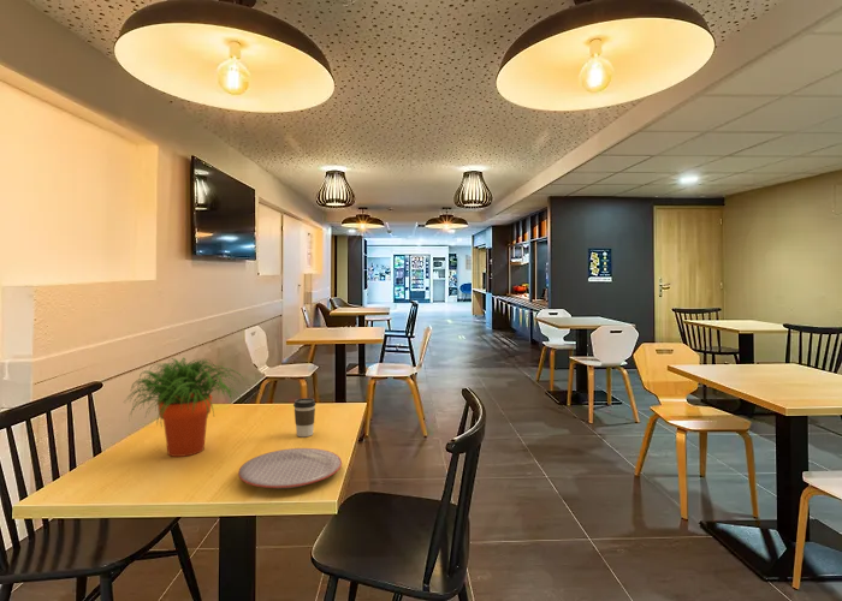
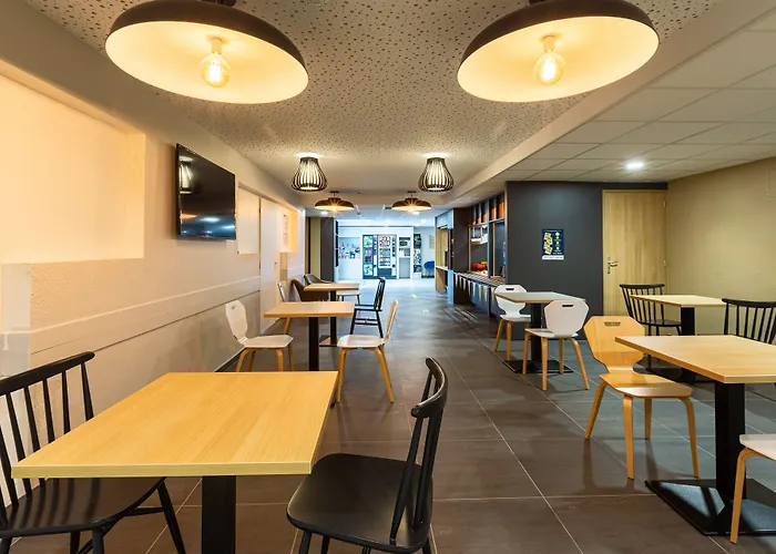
- potted plant [124,356,244,458]
- coffee cup [292,397,316,438]
- plate [237,447,343,489]
